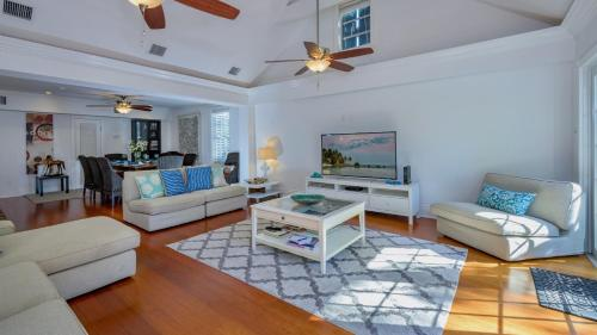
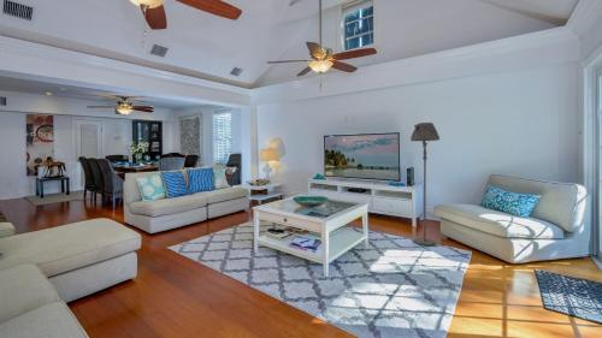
+ floor lamp [409,121,441,247]
